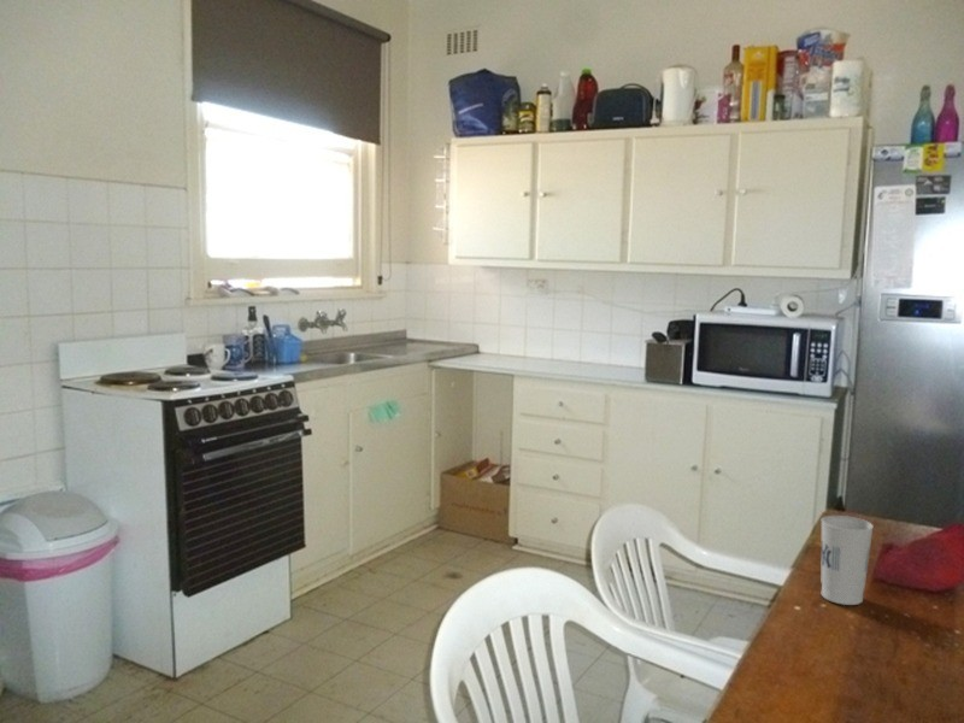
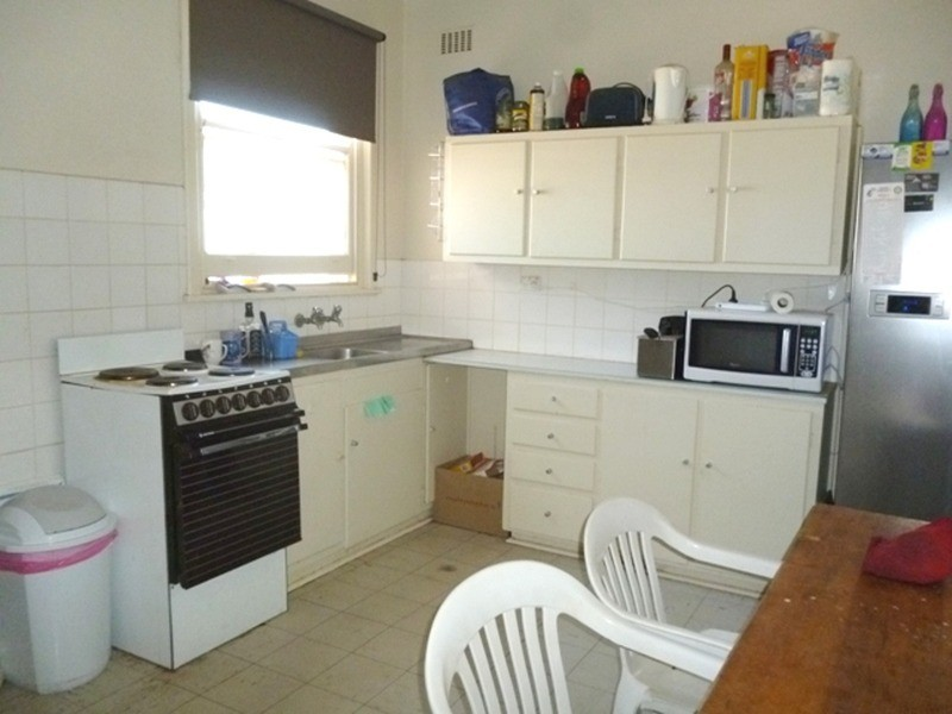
- cup [821,515,875,606]
